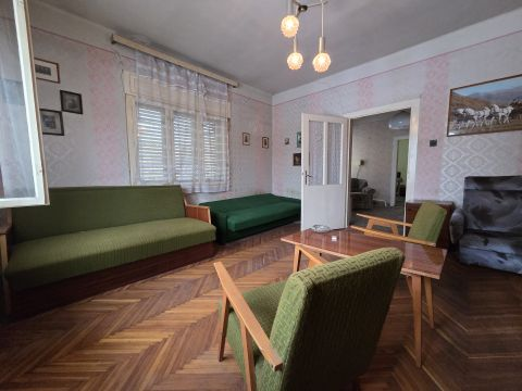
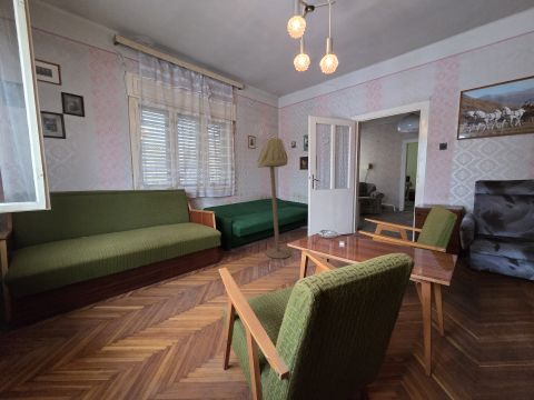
+ floor lamp [256,137,291,260]
